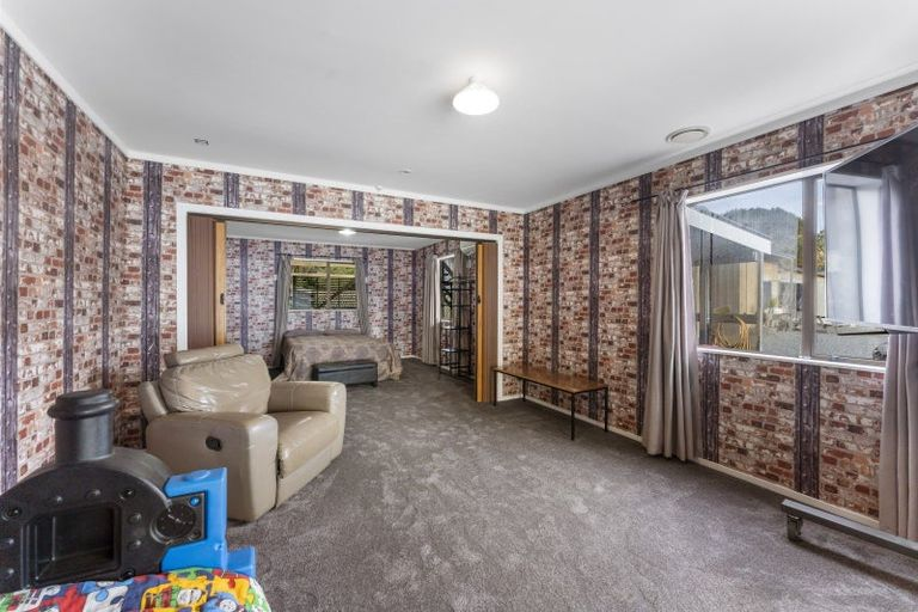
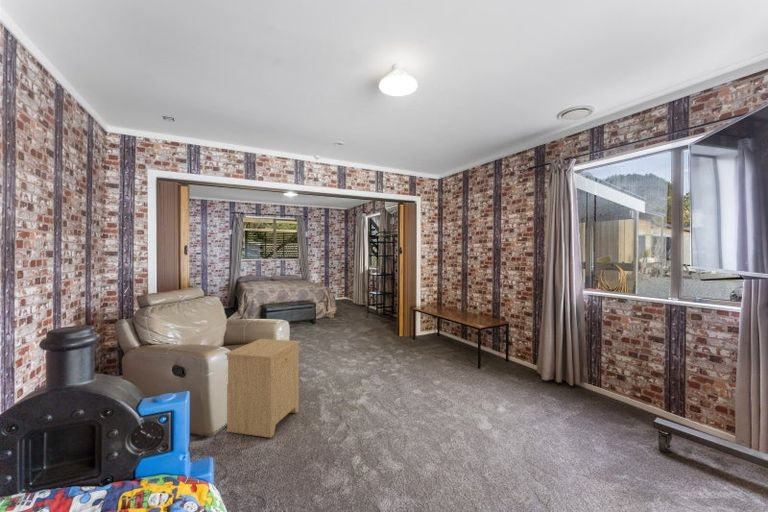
+ side table [224,338,301,439]
